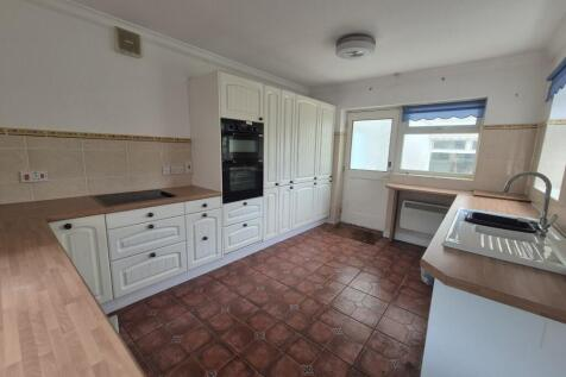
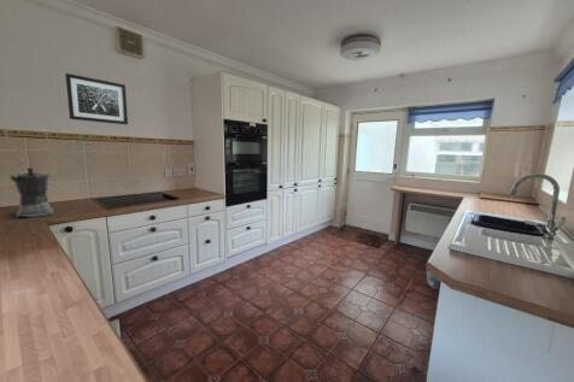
+ coffee maker [10,166,54,218]
+ wall art [64,72,129,125]
